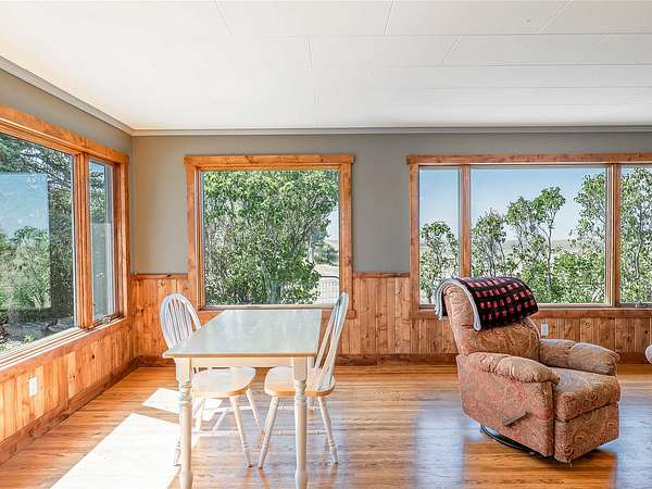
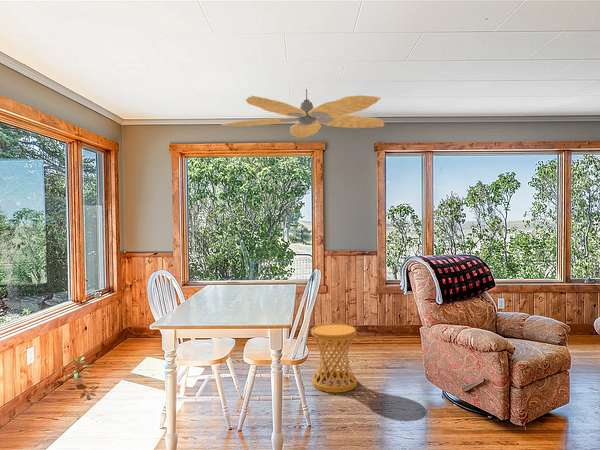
+ side table [310,323,358,394]
+ ceiling fan [220,88,385,139]
+ potted plant [62,356,92,387]
